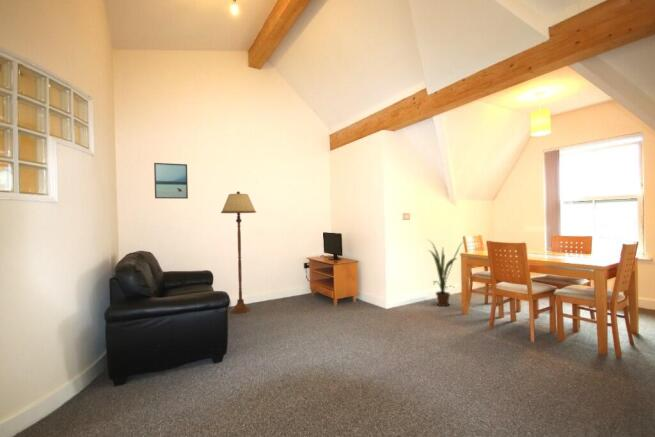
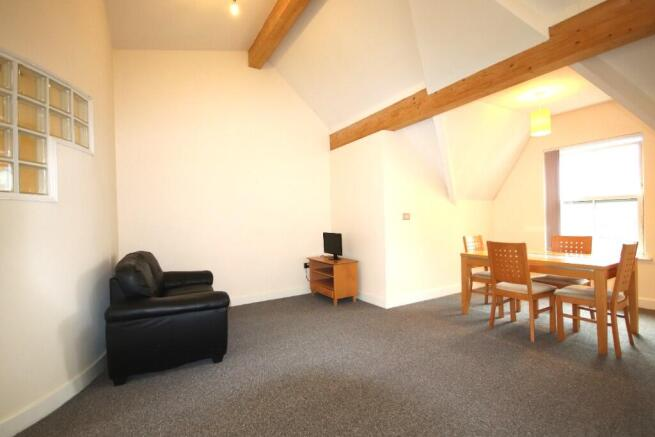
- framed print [153,162,189,200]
- floor lamp [220,190,257,315]
- house plant [426,239,464,307]
